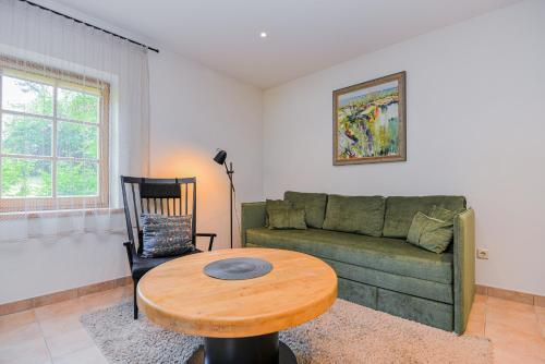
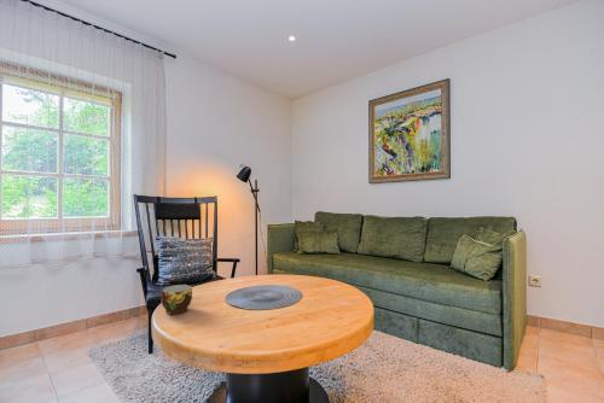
+ cup [159,284,193,315]
